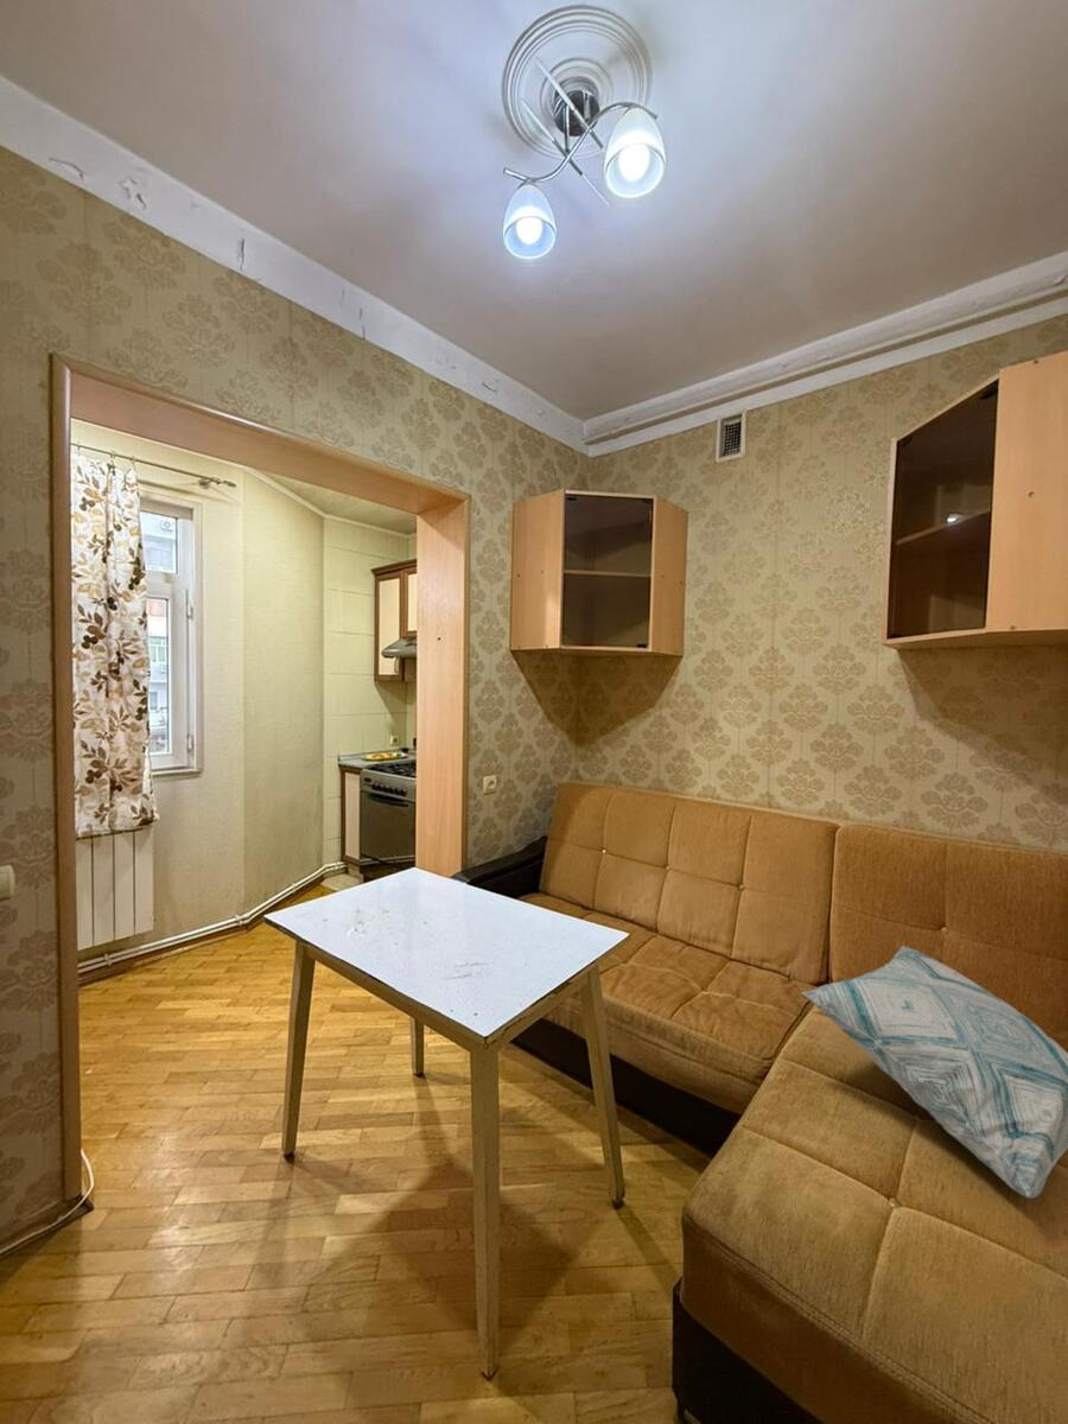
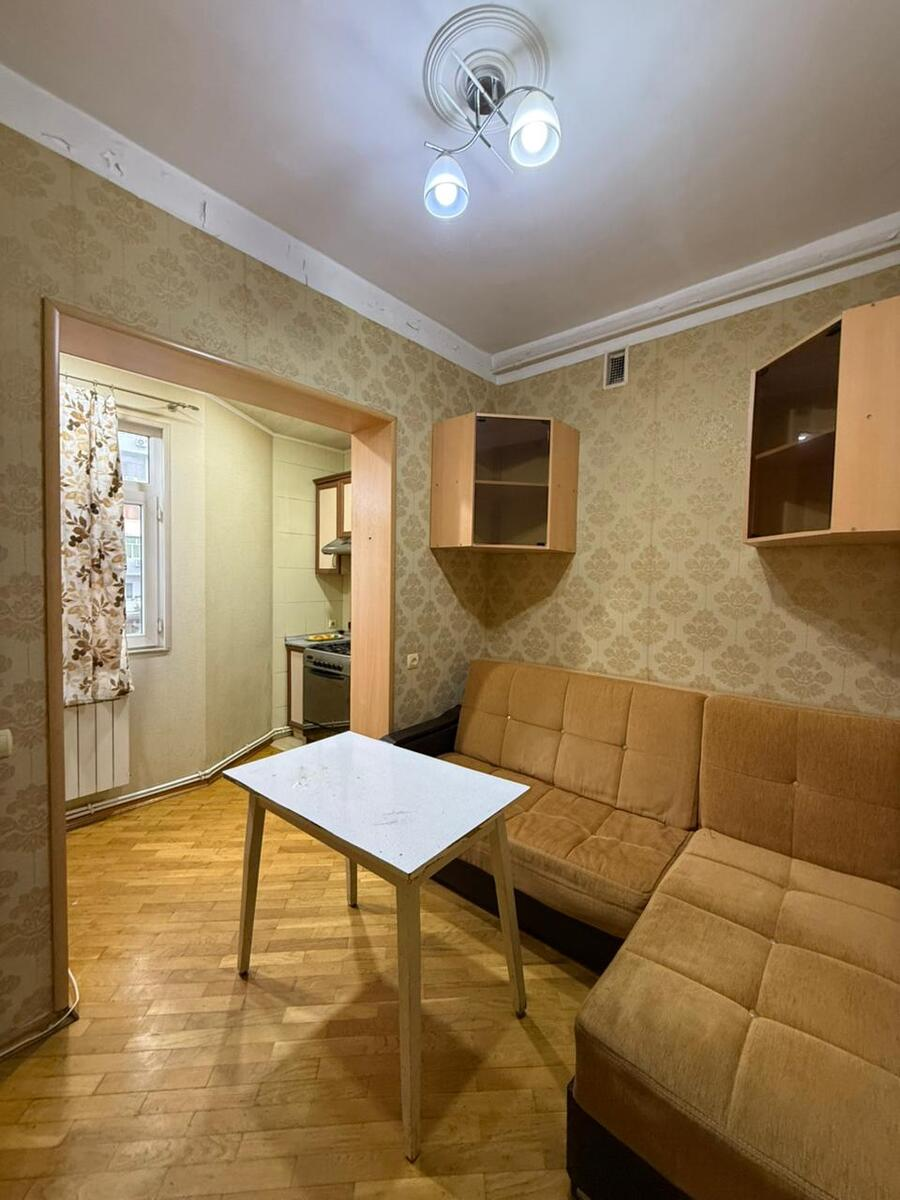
- decorative pillow [800,945,1068,1200]
